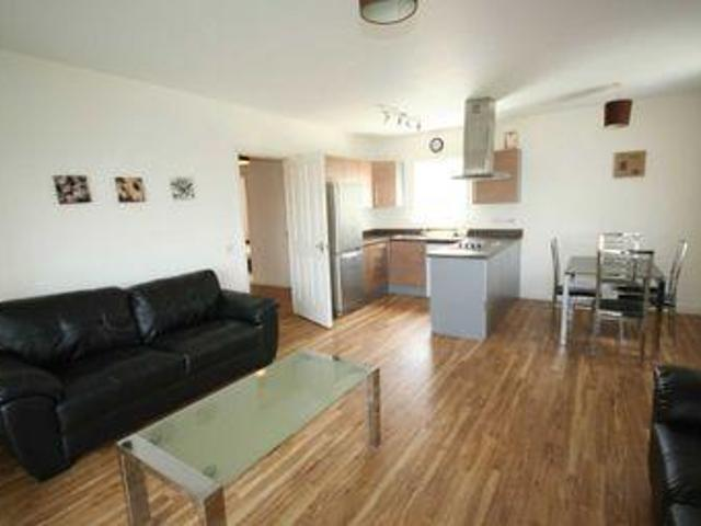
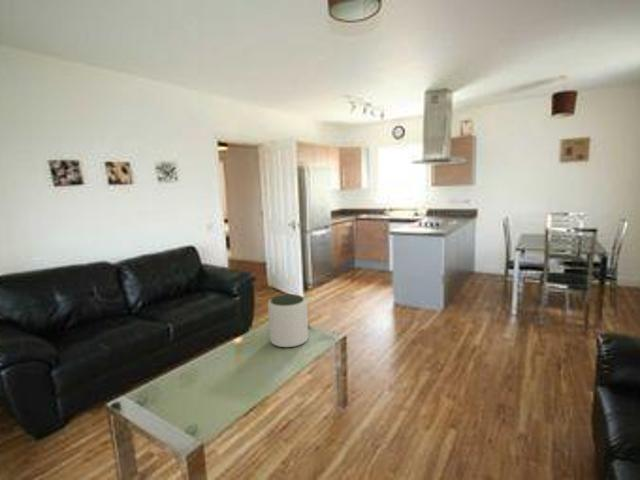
+ plant pot [267,293,309,348]
